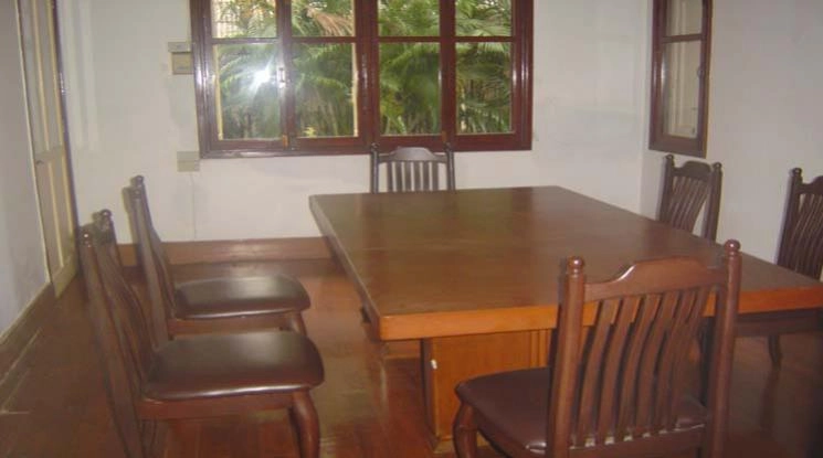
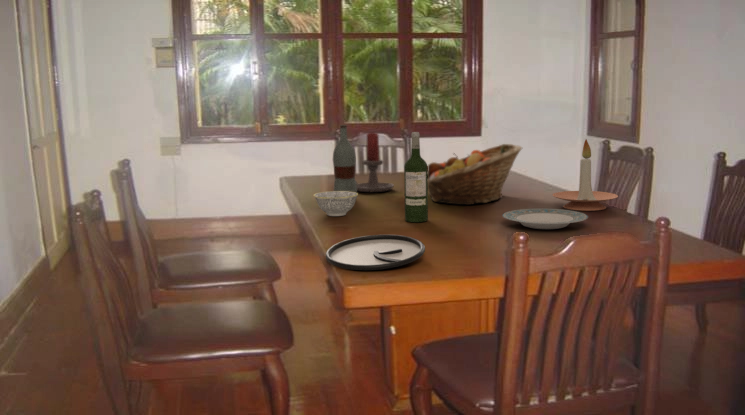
+ plate [325,234,426,271]
+ bottle [332,124,358,193]
+ wine bottle [403,131,429,223]
+ plate [501,208,589,230]
+ candle holder [552,138,619,212]
+ bowl [313,190,359,217]
+ fruit basket [427,143,523,206]
+ candle holder [355,131,395,193]
